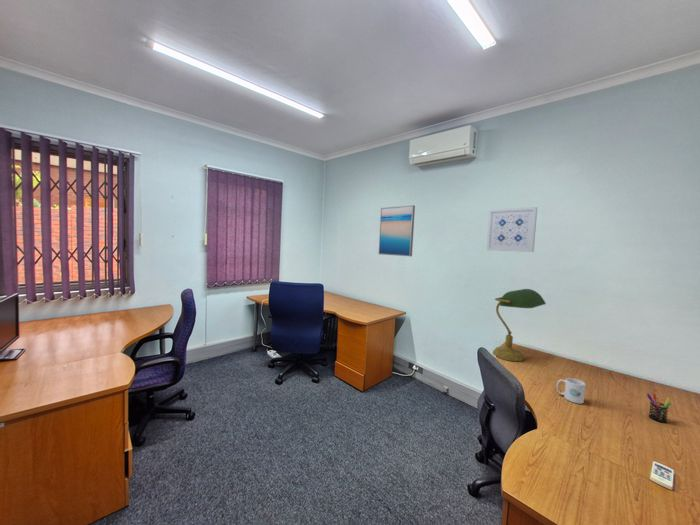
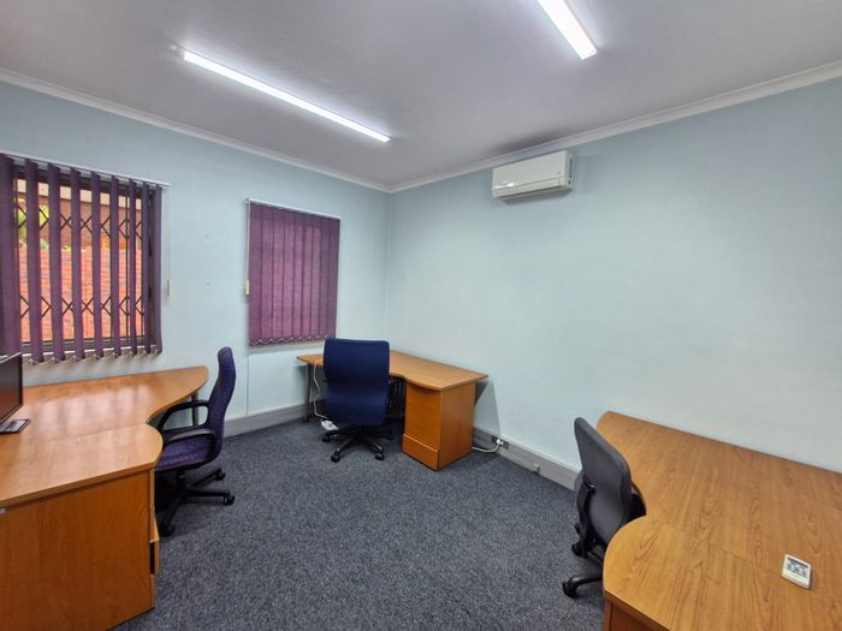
- wall art [378,204,416,257]
- wall art [486,206,538,253]
- desk lamp [492,288,547,362]
- pen holder [646,393,672,424]
- mug [556,377,586,405]
